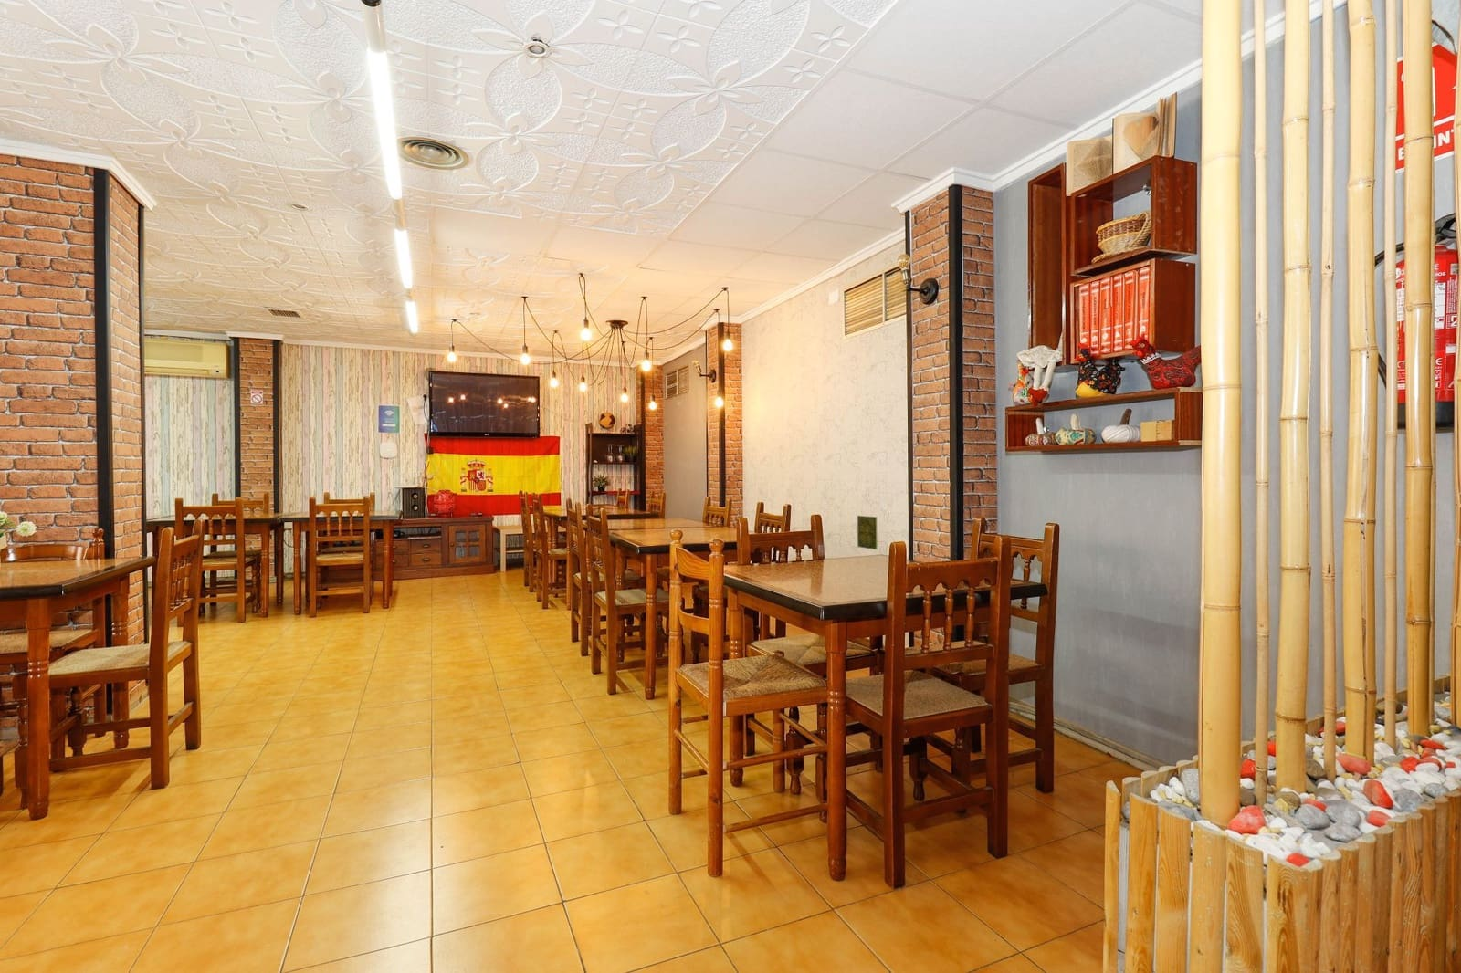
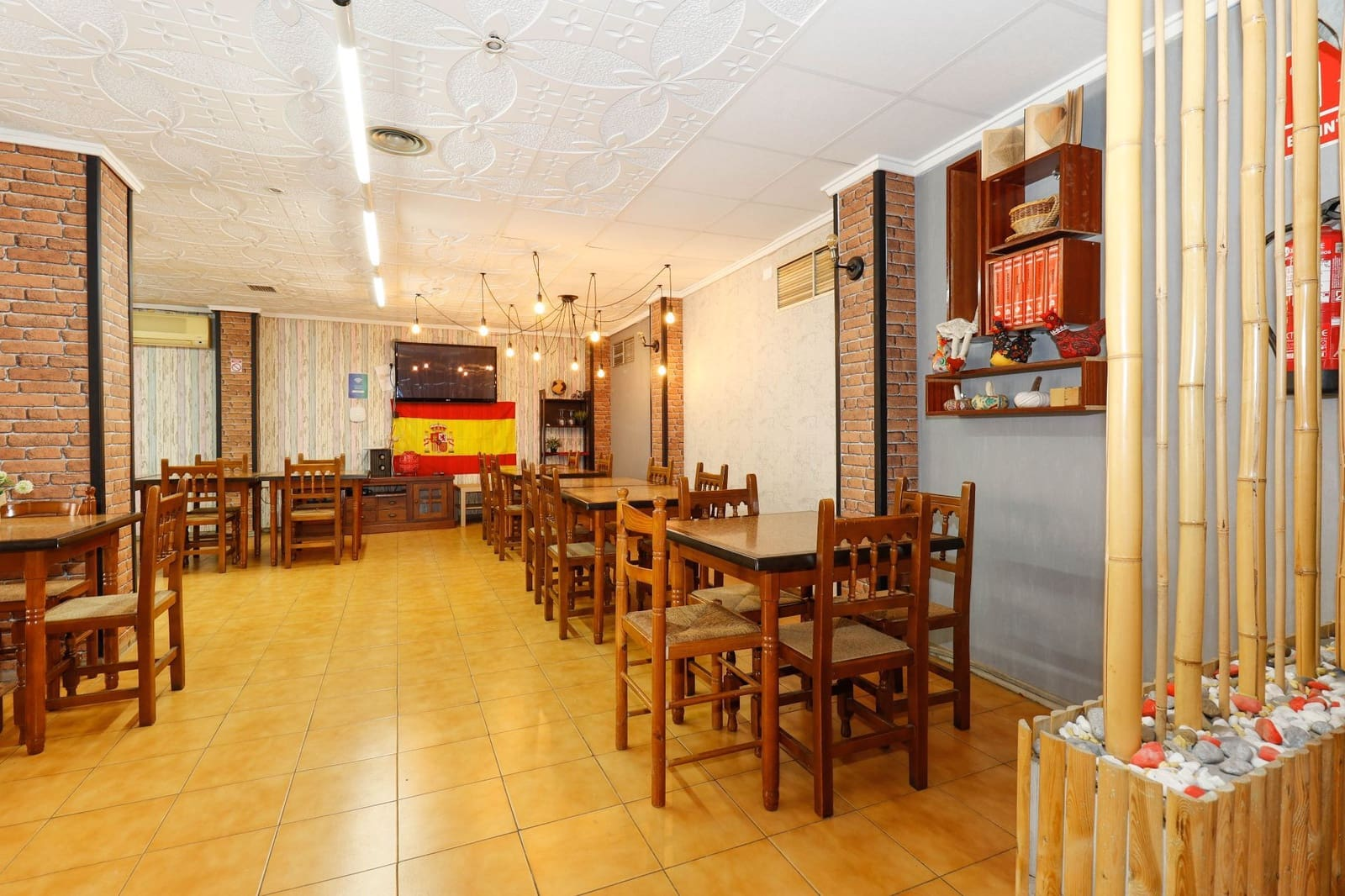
- decorative tile [857,515,879,551]
